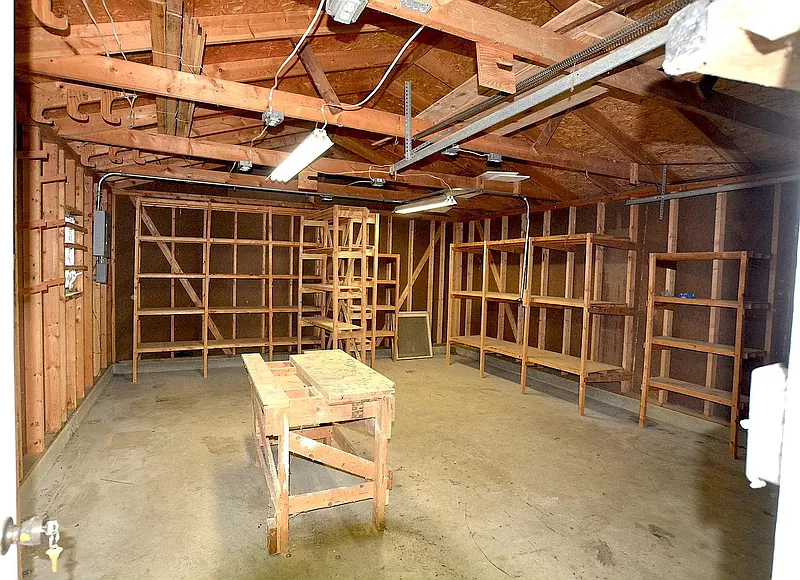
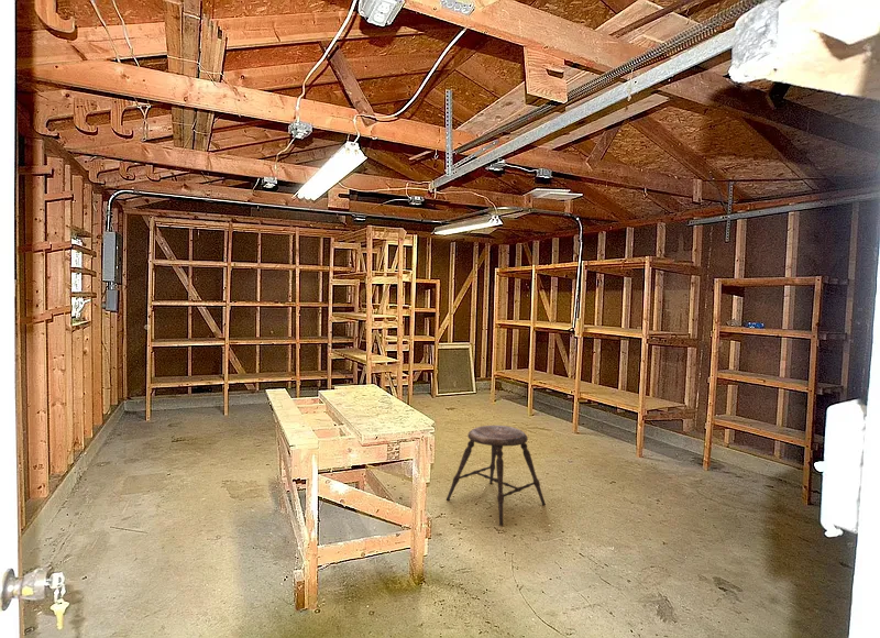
+ stool [446,425,547,527]
